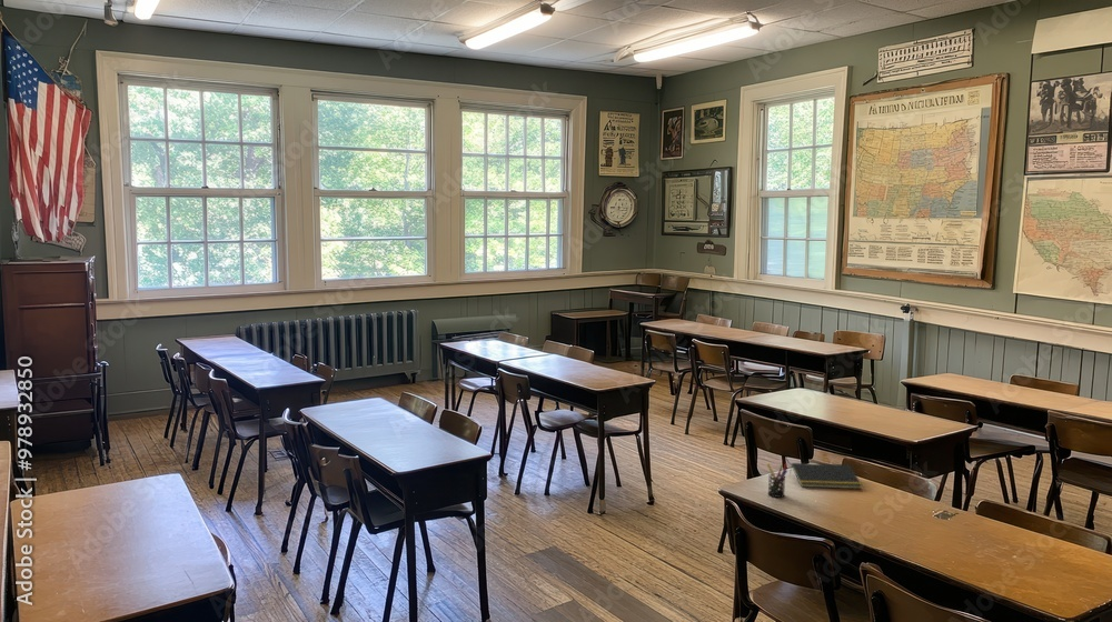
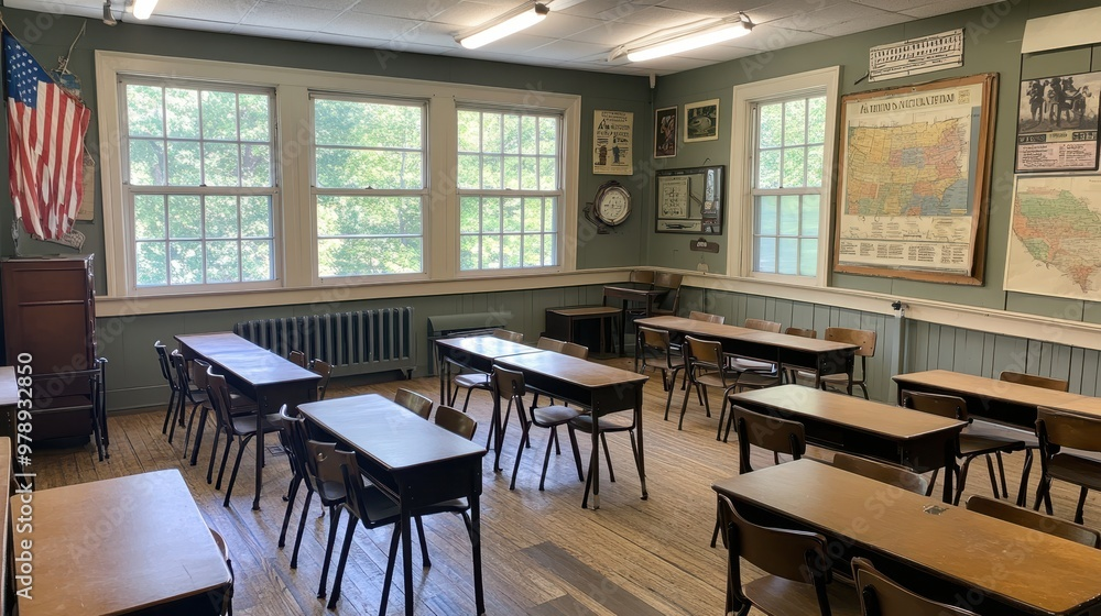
- notepad [788,462,863,490]
- pen holder [766,462,788,499]
